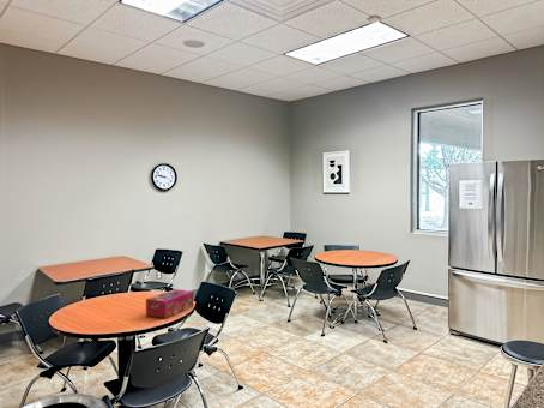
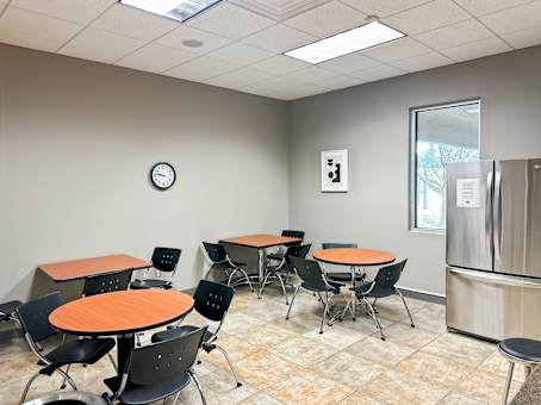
- tissue box [145,288,194,319]
